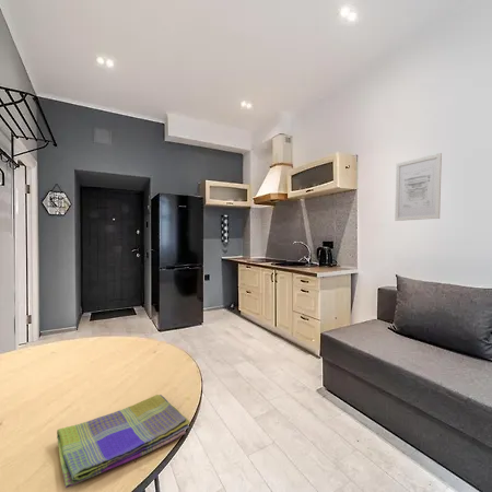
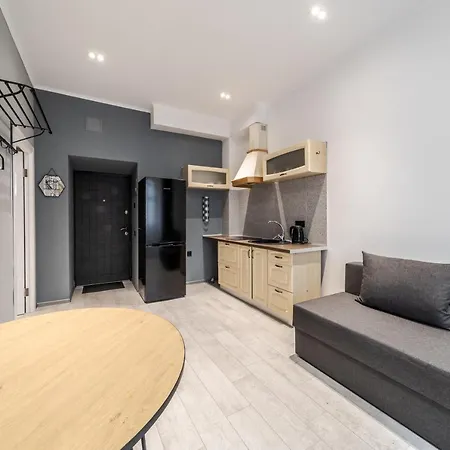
- wall art [394,152,443,222]
- dish towel [56,394,191,489]
